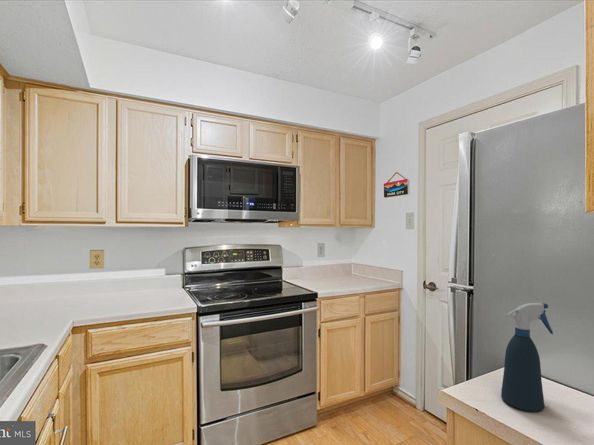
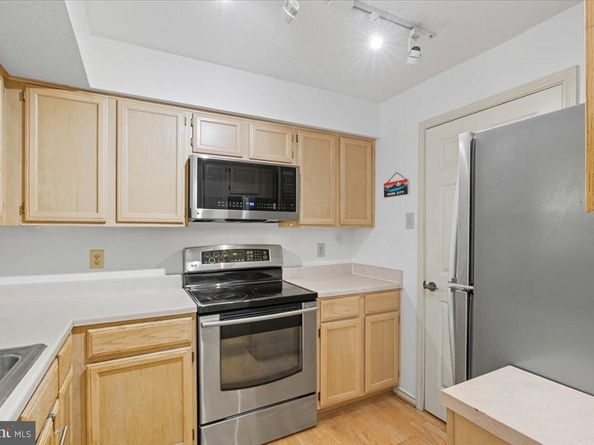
- spray bottle [500,302,554,412]
